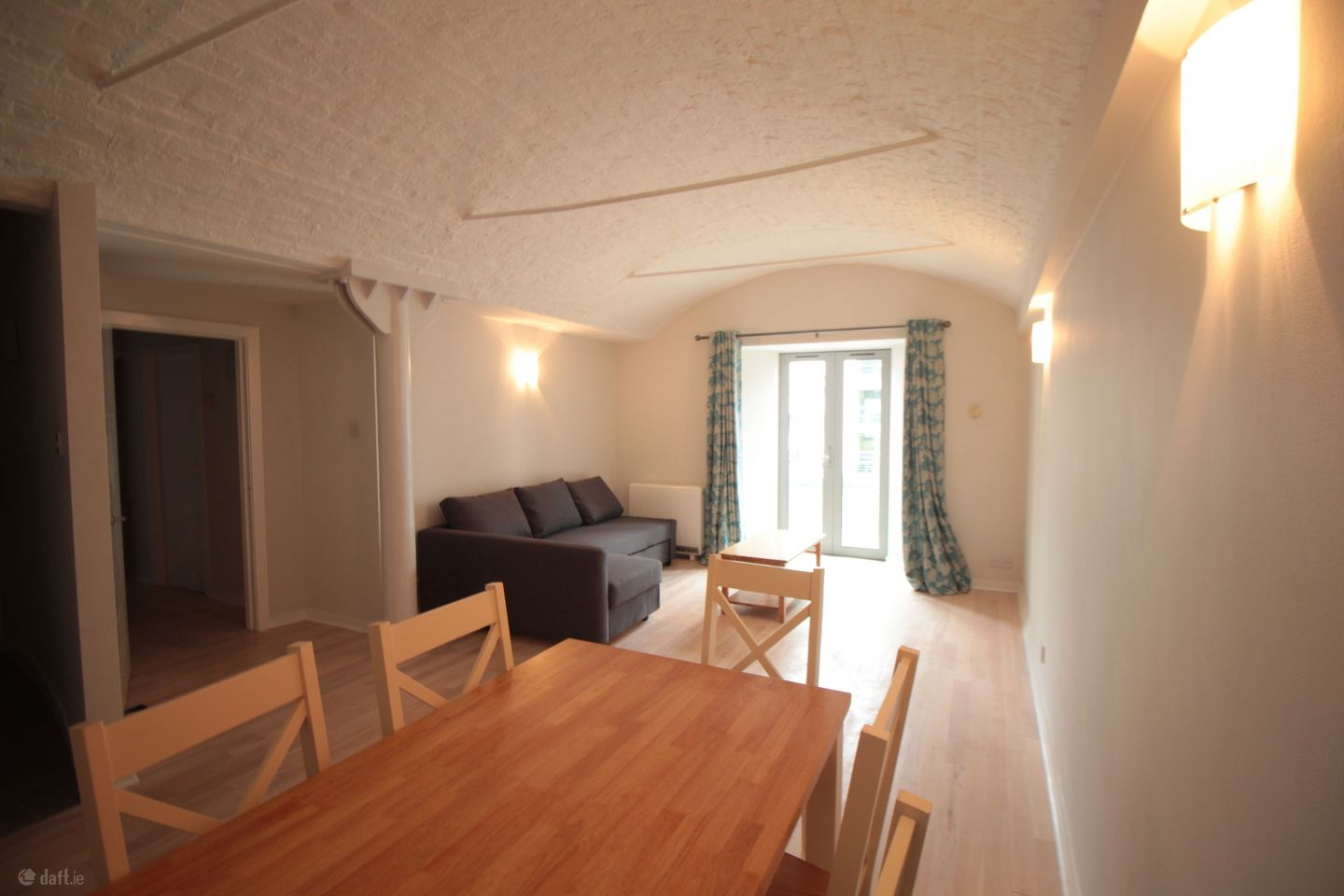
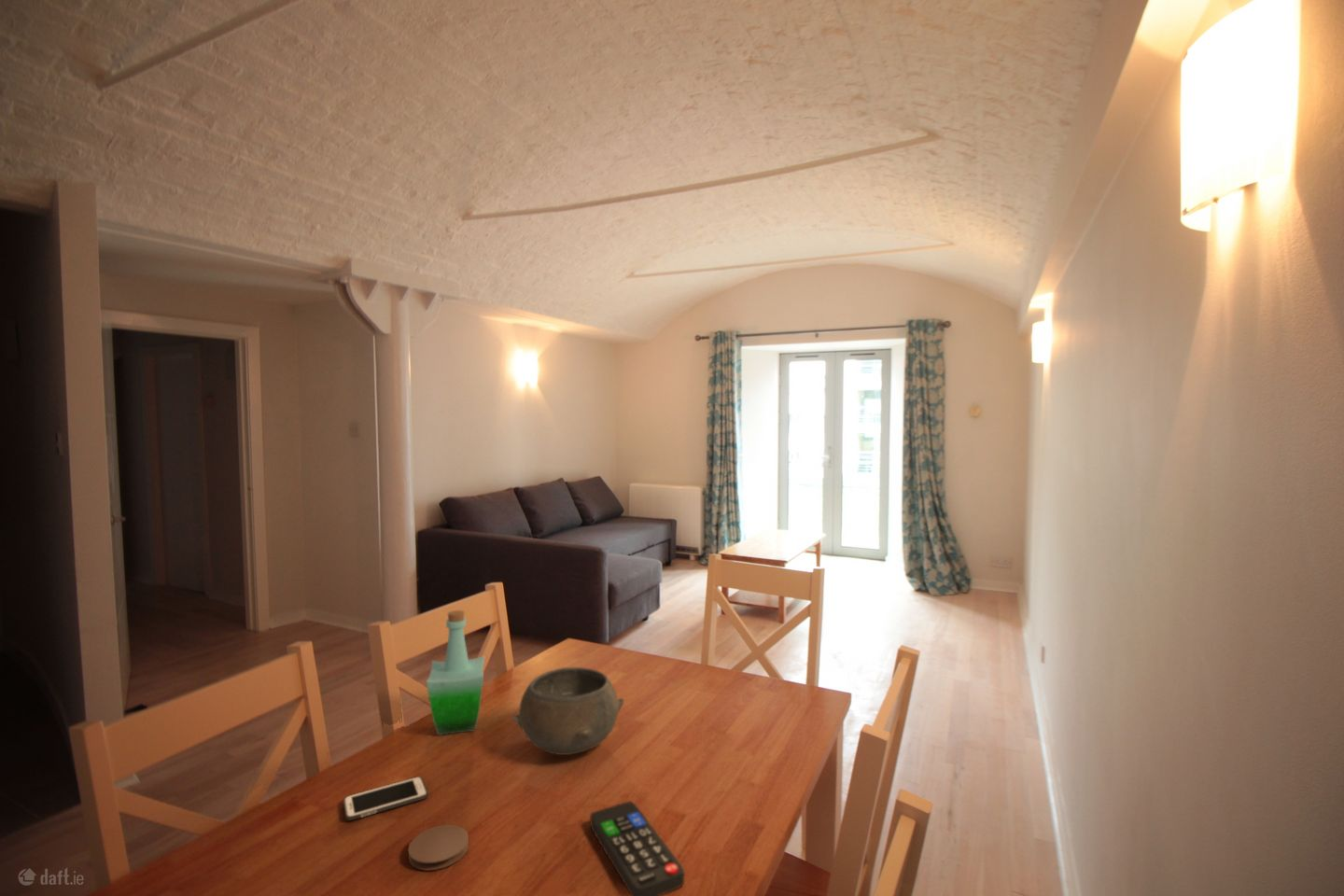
+ bowl [511,666,625,756]
+ coaster [407,824,469,872]
+ remote control [589,801,685,896]
+ cell phone [343,776,428,821]
+ bottle [426,609,485,736]
